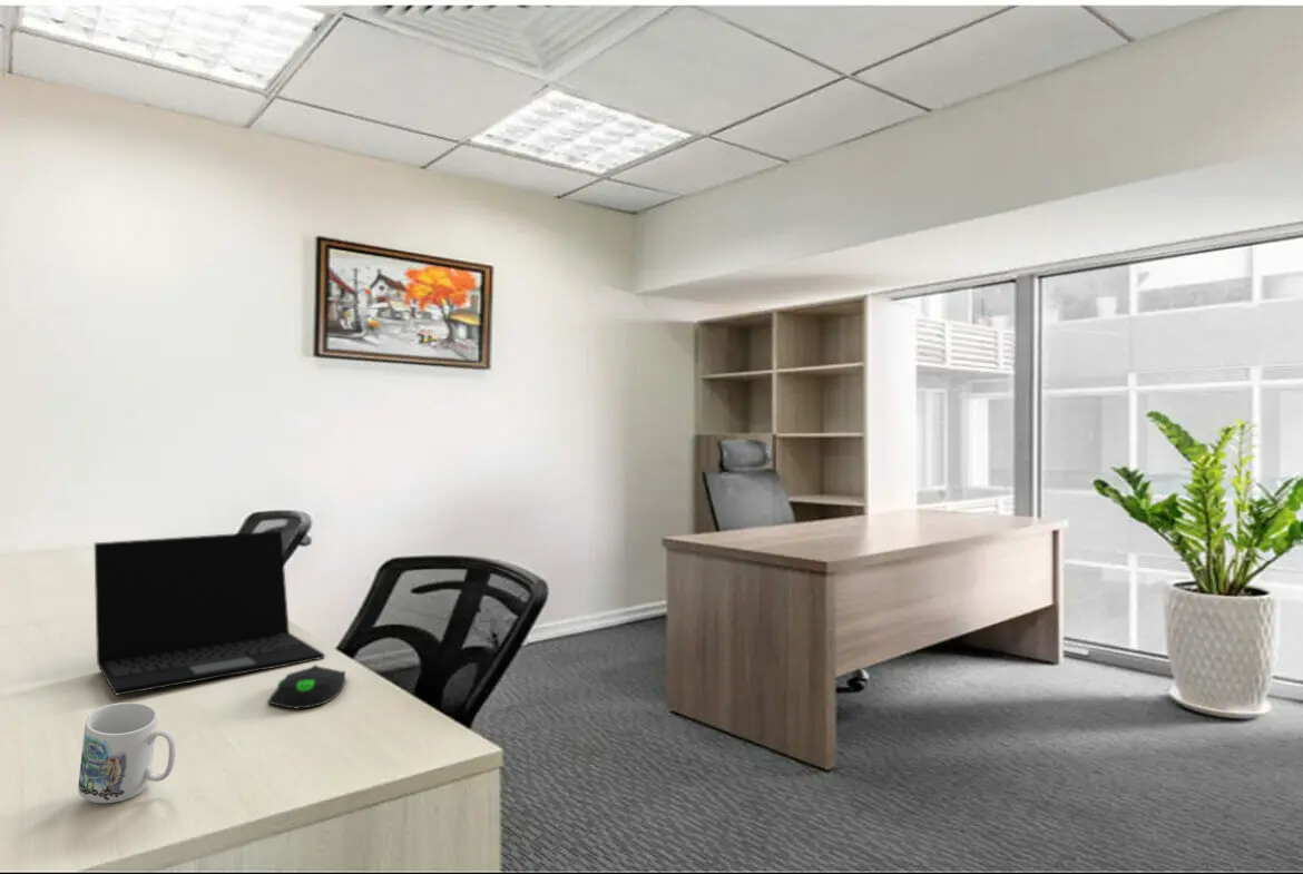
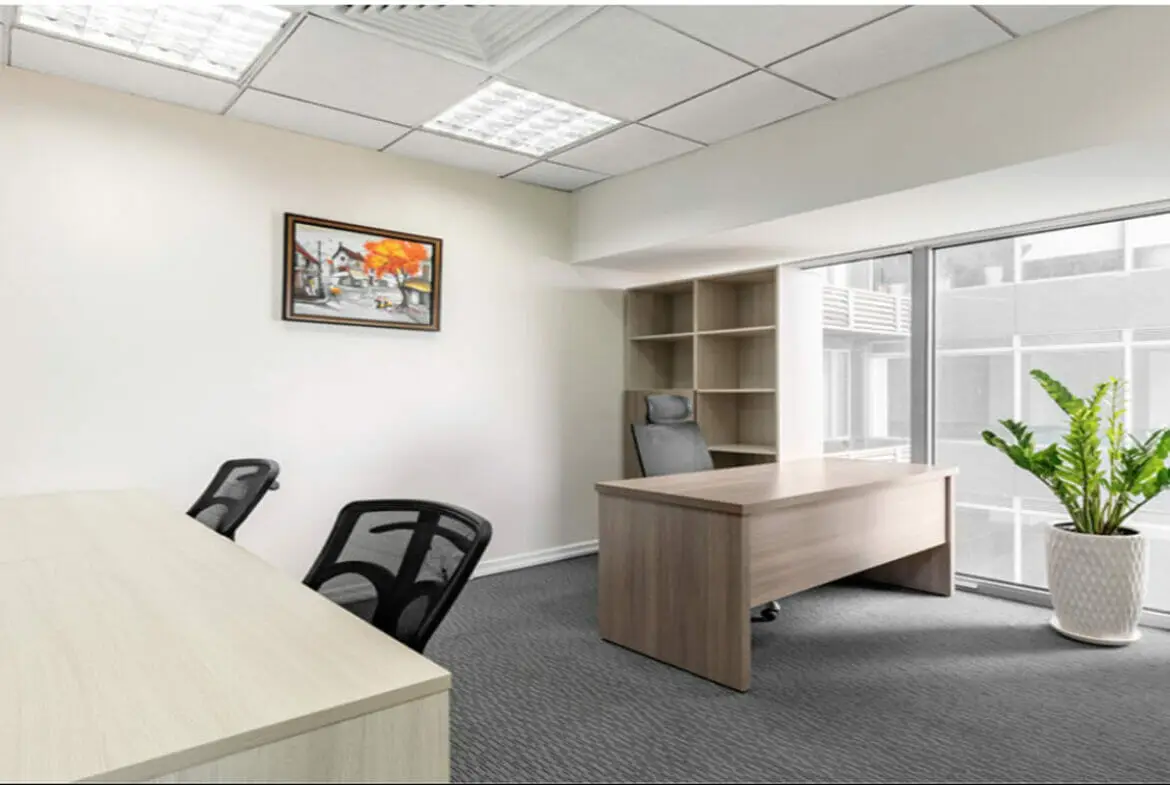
- laptop [94,530,326,696]
- mug [77,701,177,804]
- computer mouse [267,664,346,710]
